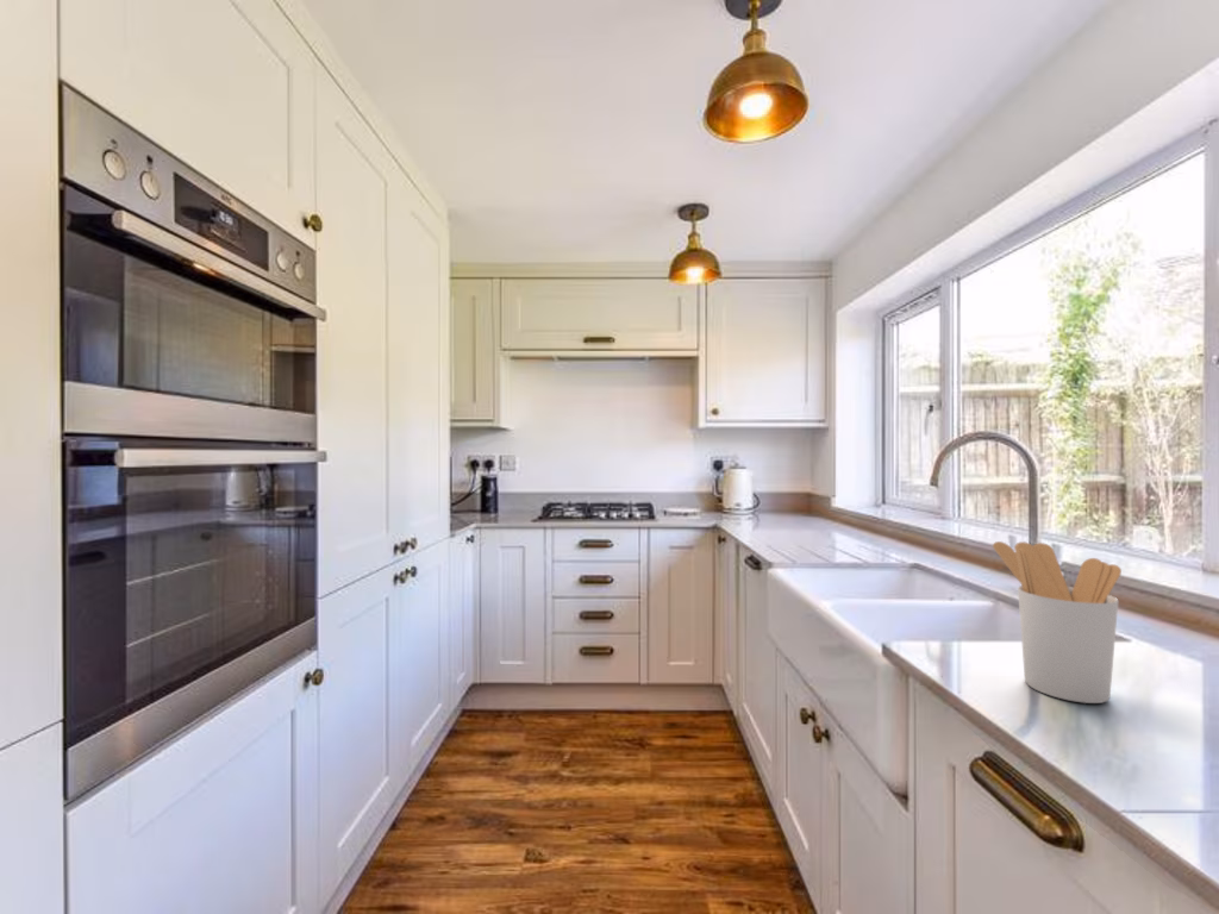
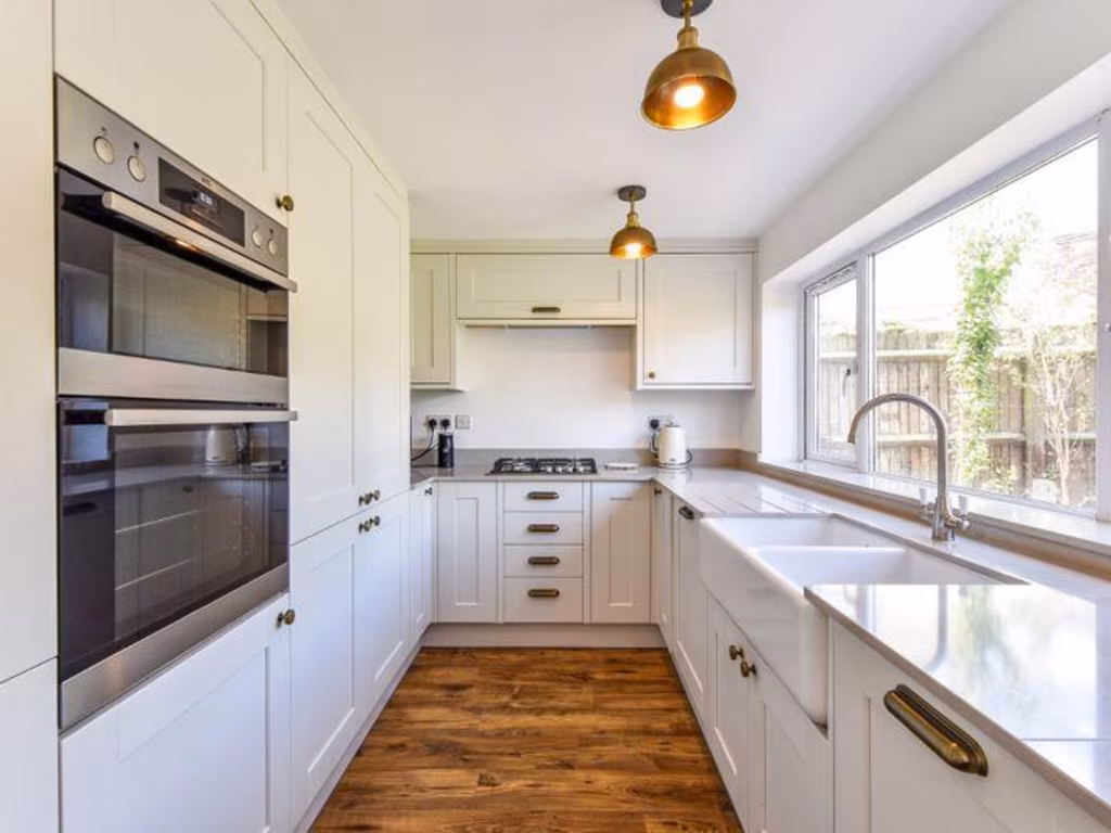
- utensil holder [992,540,1123,705]
